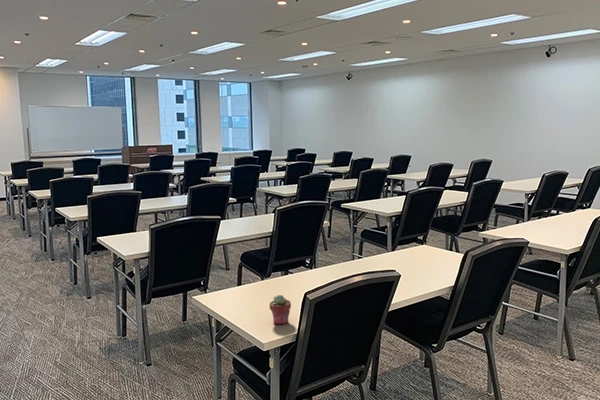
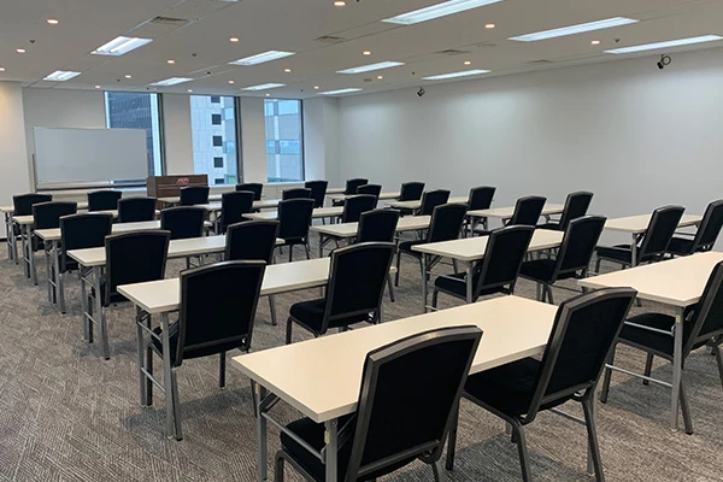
- potted succulent [268,294,292,325]
